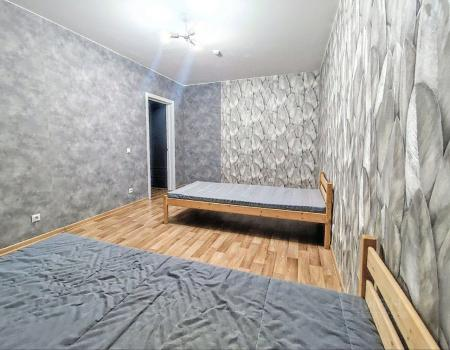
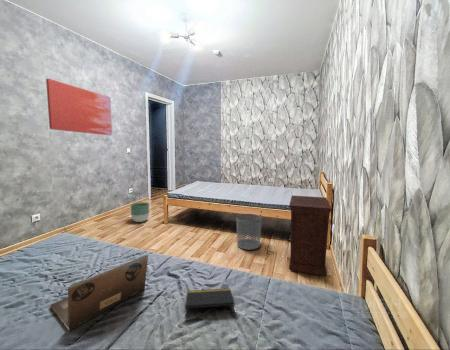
+ nightstand [288,194,333,277]
+ waste bin [235,213,262,251]
+ wall art [45,78,113,136]
+ laptop [50,254,149,332]
+ notepad [184,287,235,310]
+ planter [130,201,150,223]
